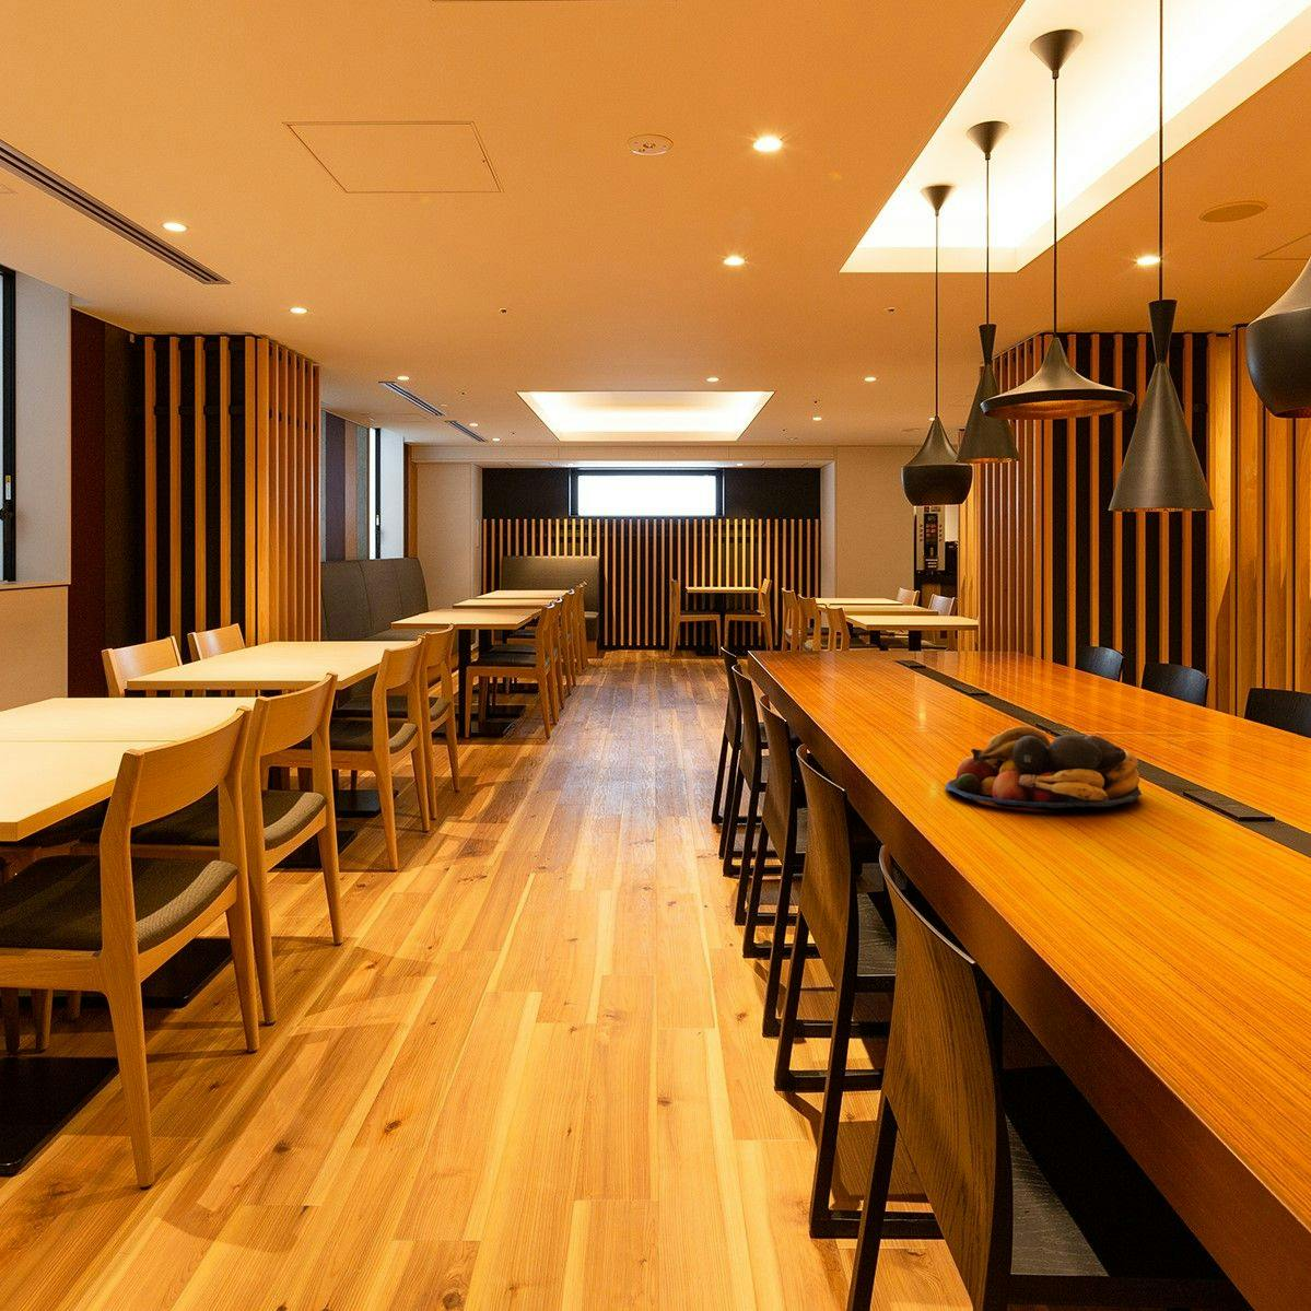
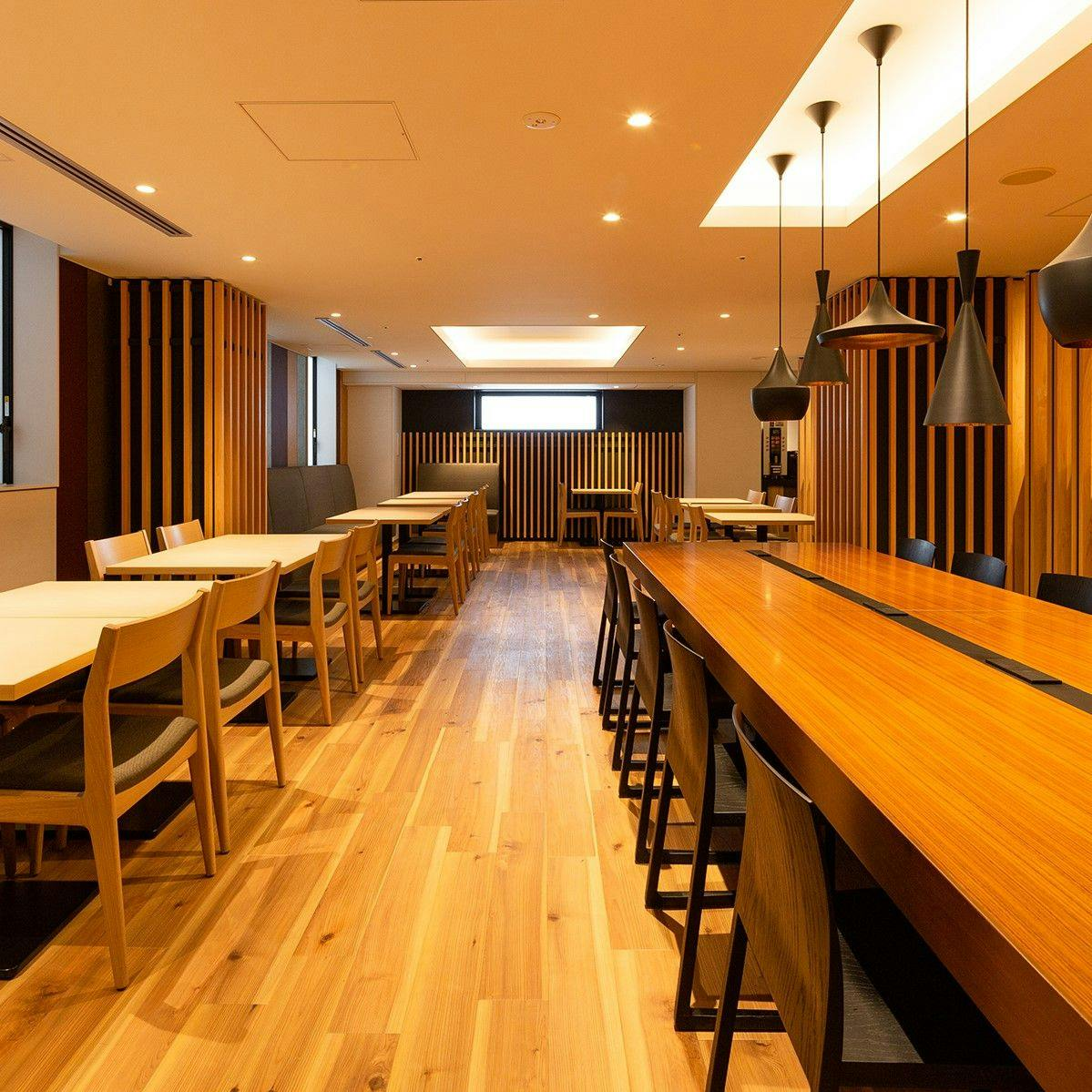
- fruit bowl [945,725,1143,809]
